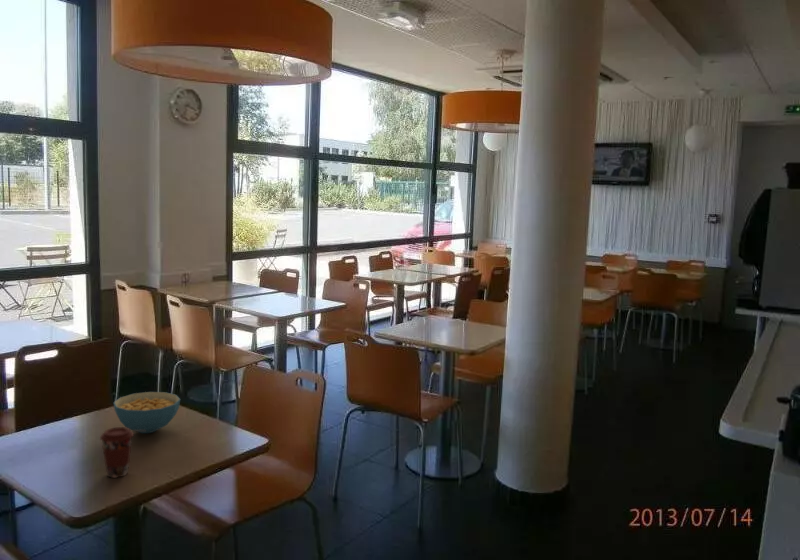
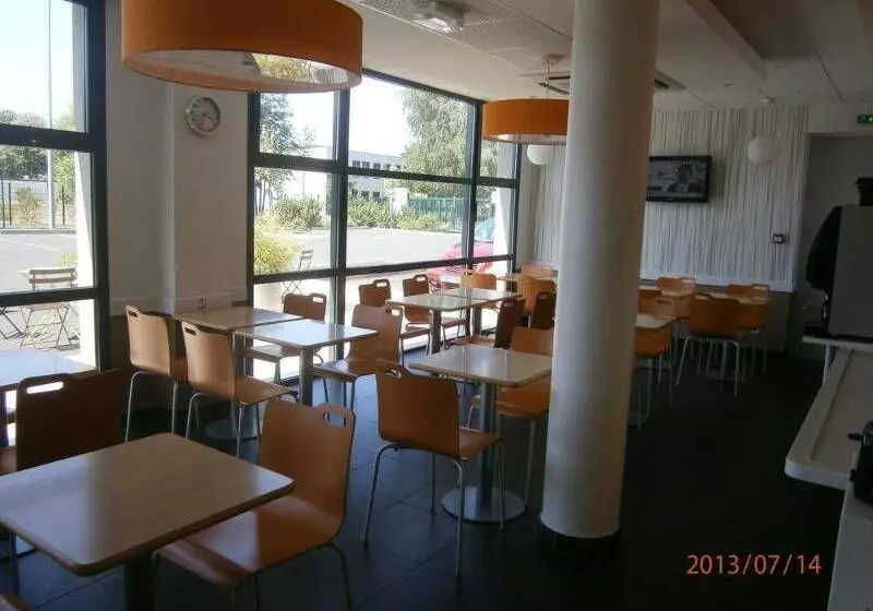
- cereal bowl [113,391,181,434]
- coffee cup [99,426,135,479]
